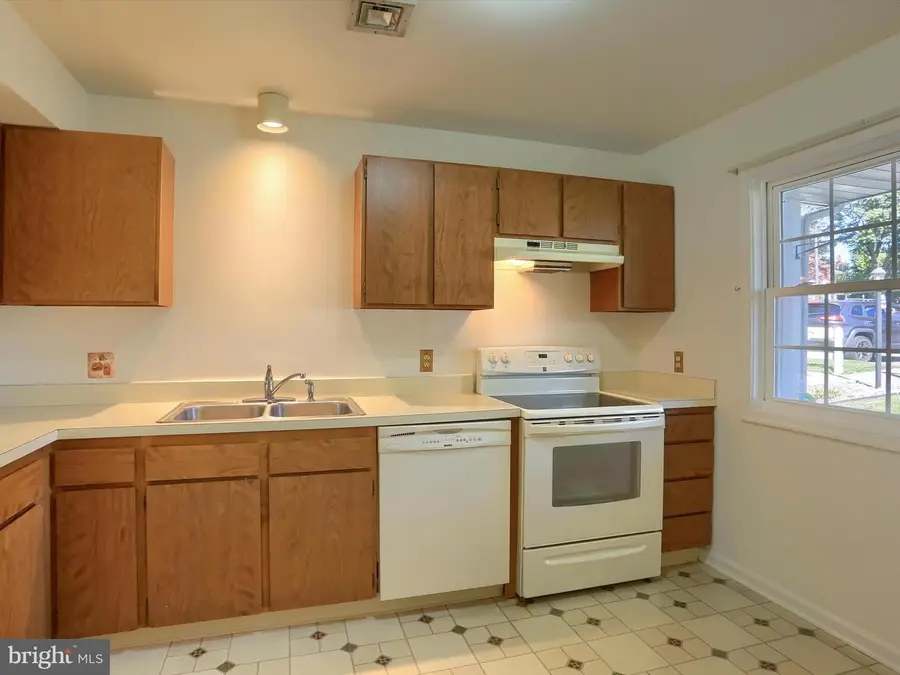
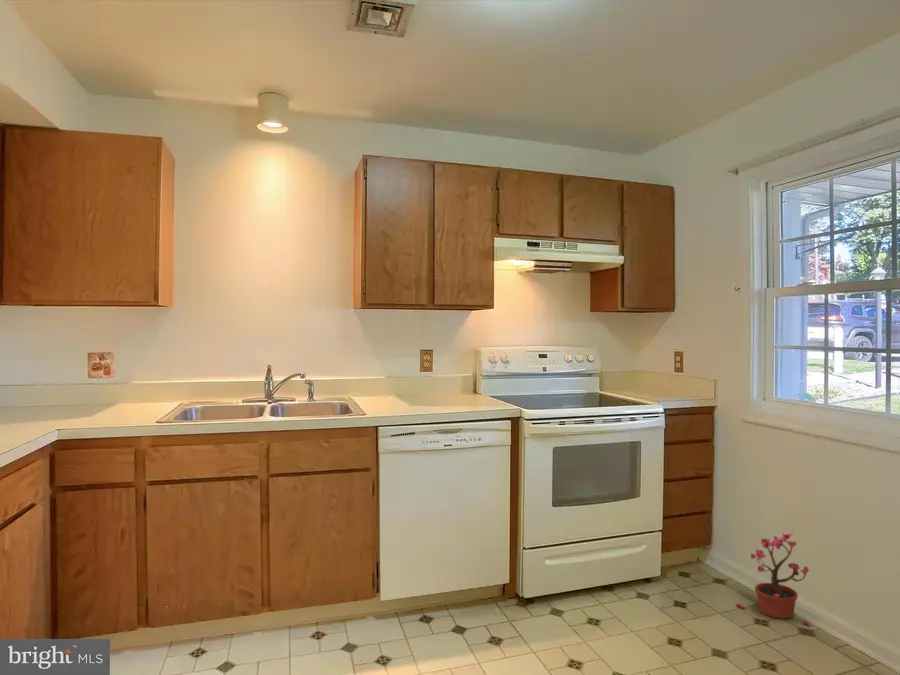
+ potted plant [735,532,811,627]
